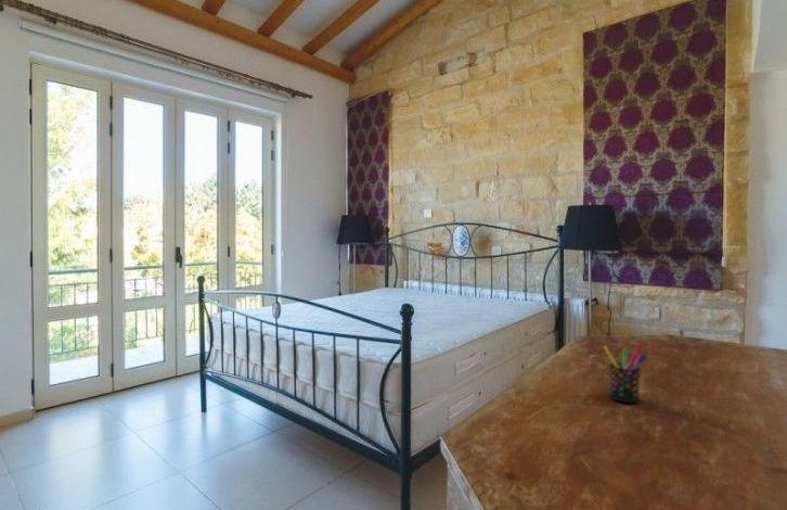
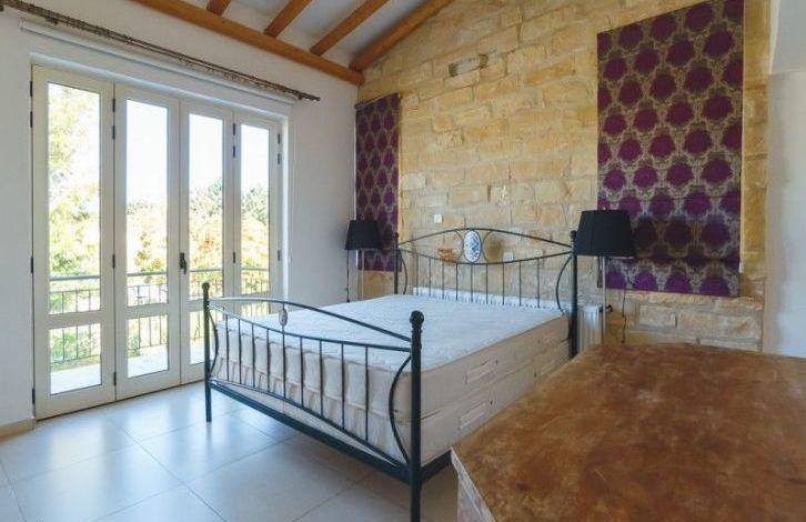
- pen holder [603,343,648,404]
